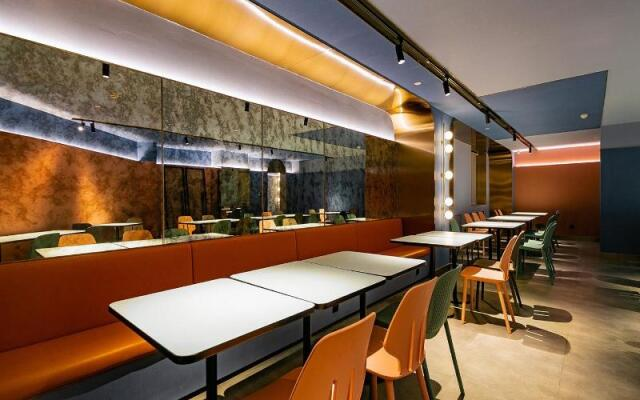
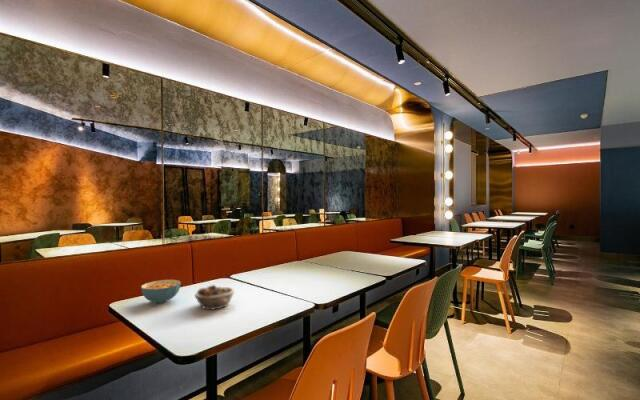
+ cereal bowl [140,279,182,304]
+ succulent planter [194,284,236,311]
